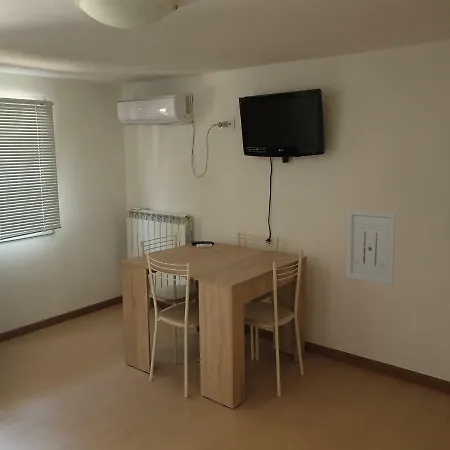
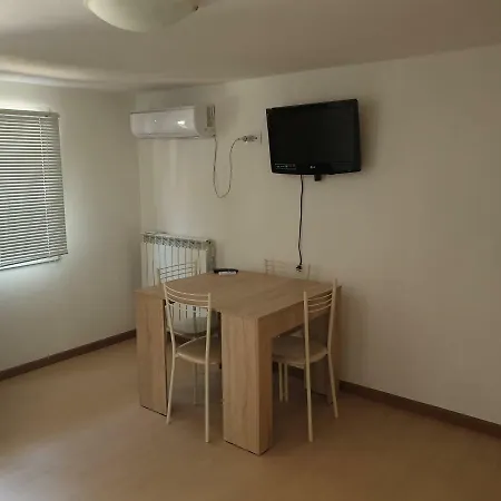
- wall art [346,209,397,286]
